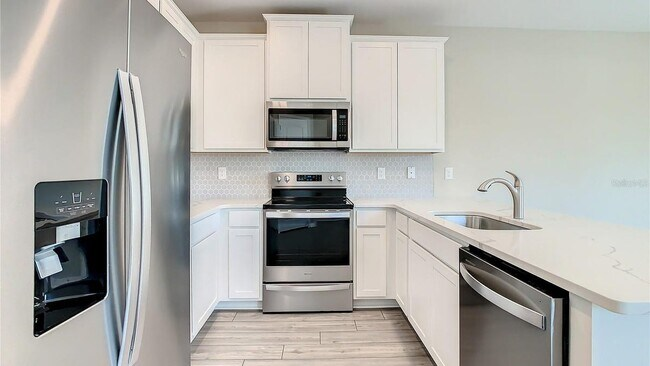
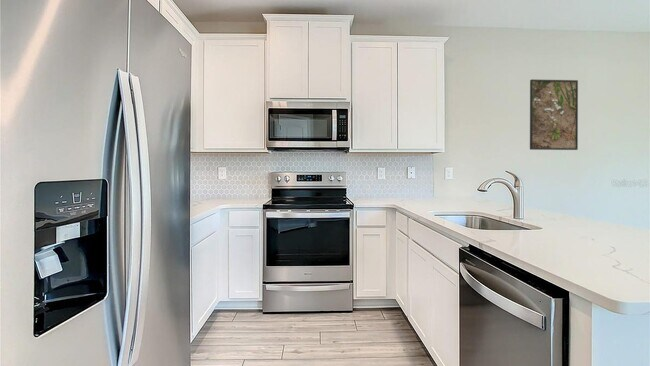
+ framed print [529,78,579,151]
